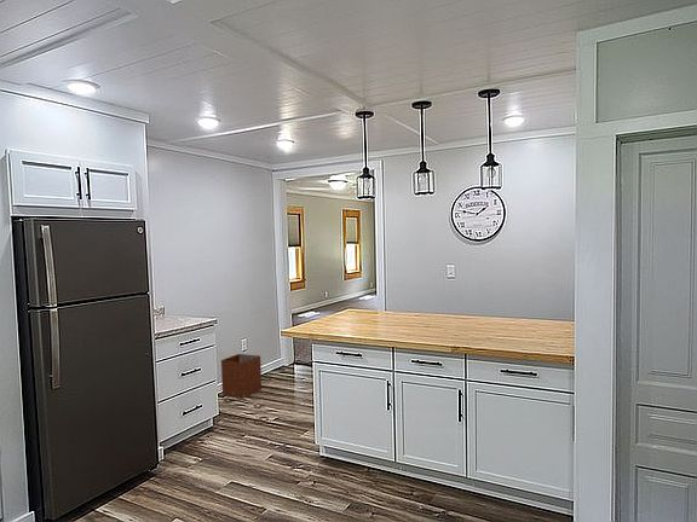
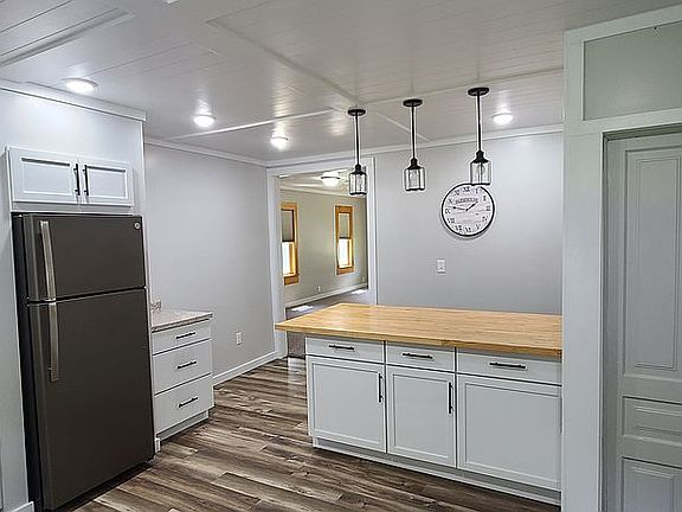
- waste basket [220,353,263,399]
